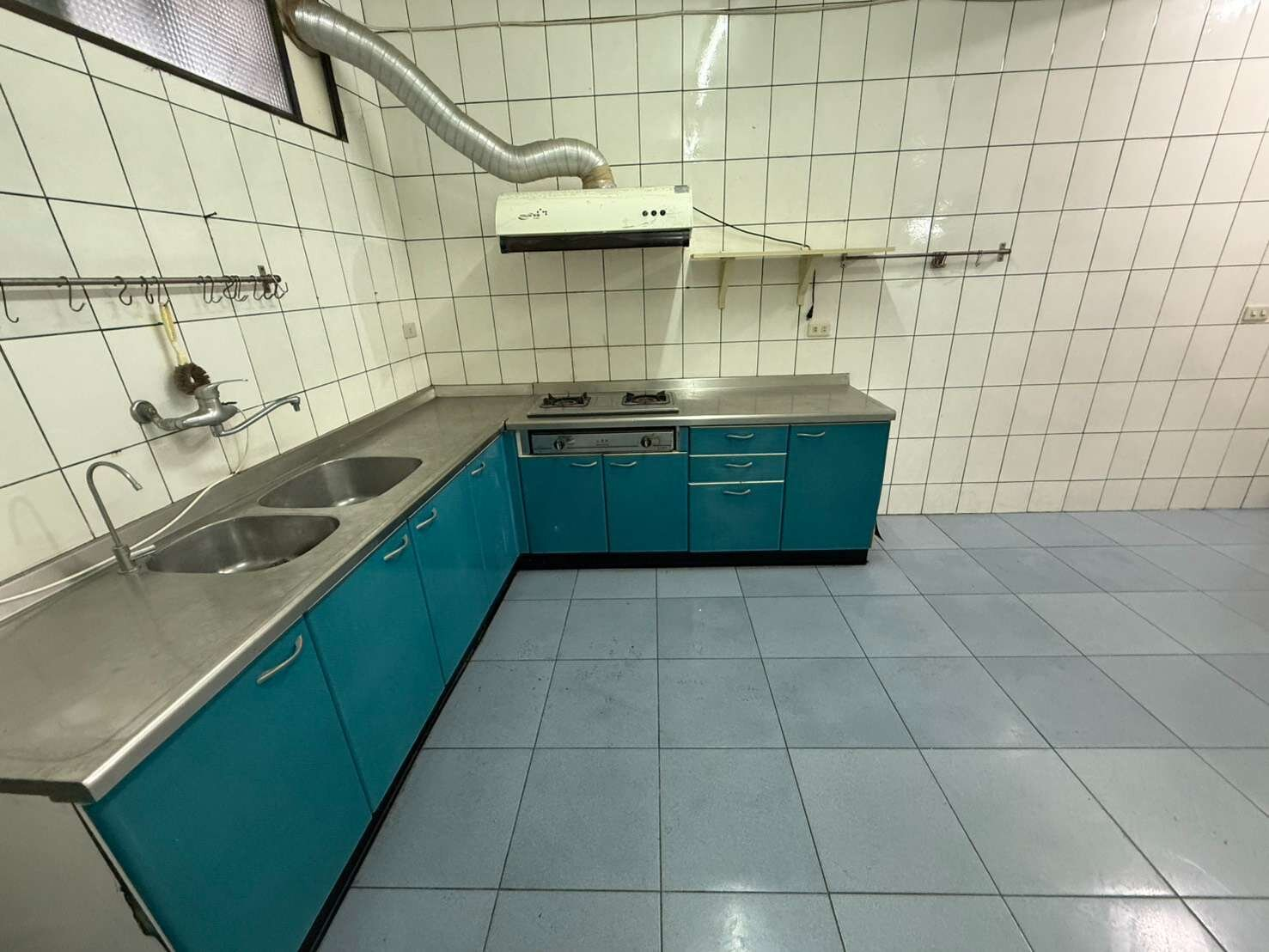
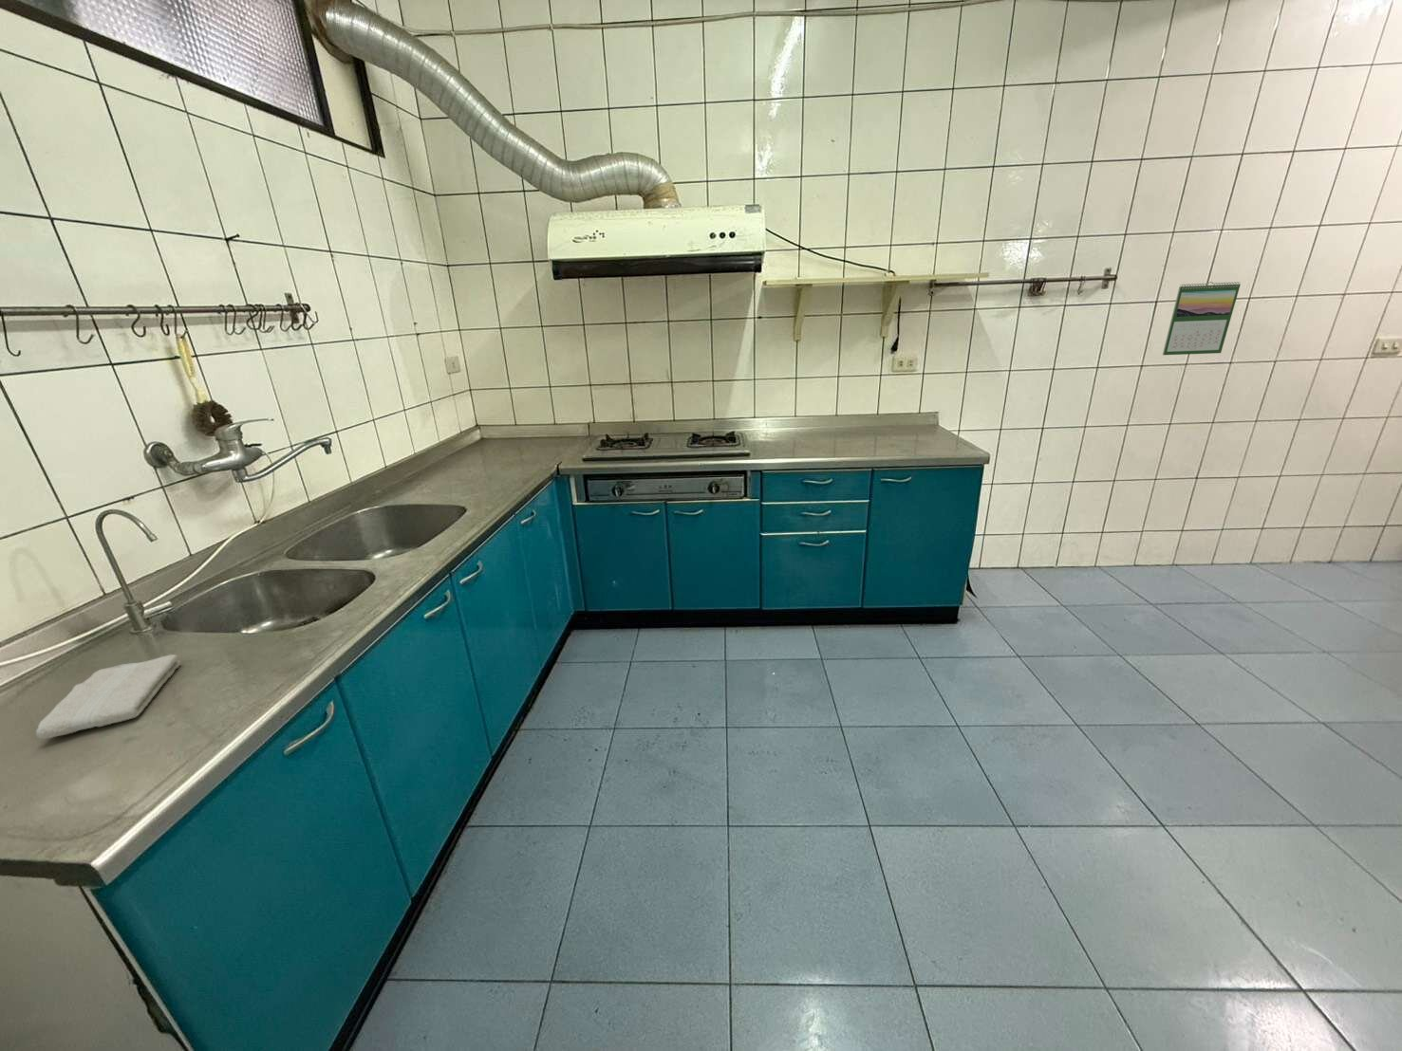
+ calendar [1162,280,1242,355]
+ washcloth [35,654,181,740]
